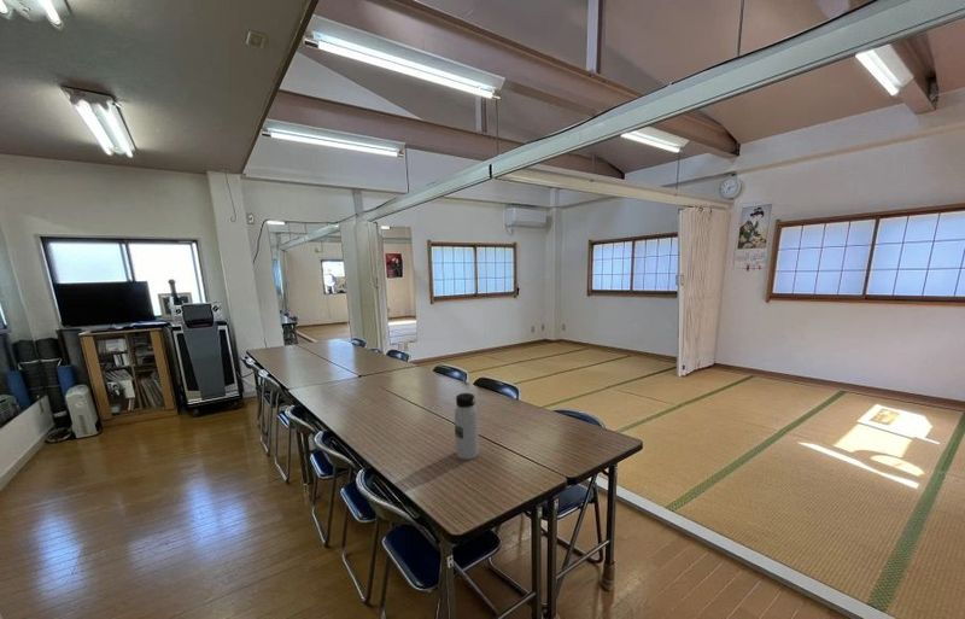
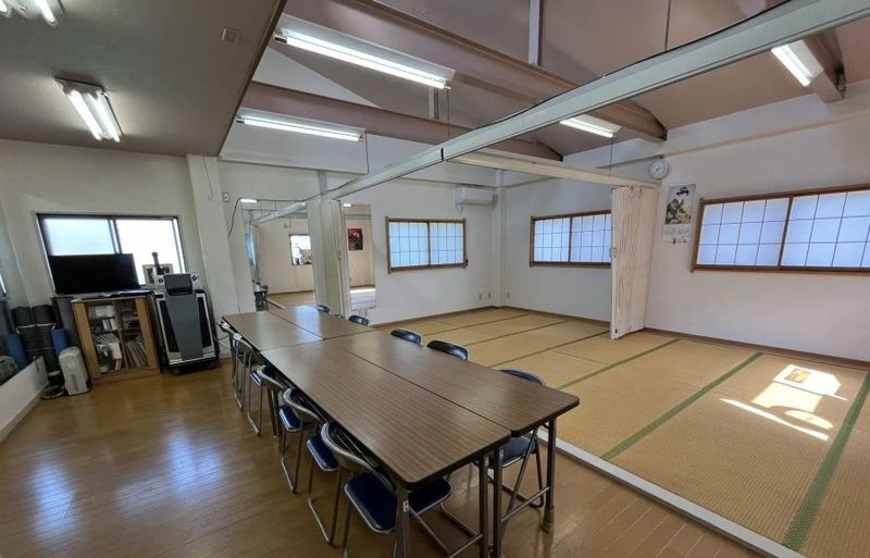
- water bottle [454,392,480,461]
